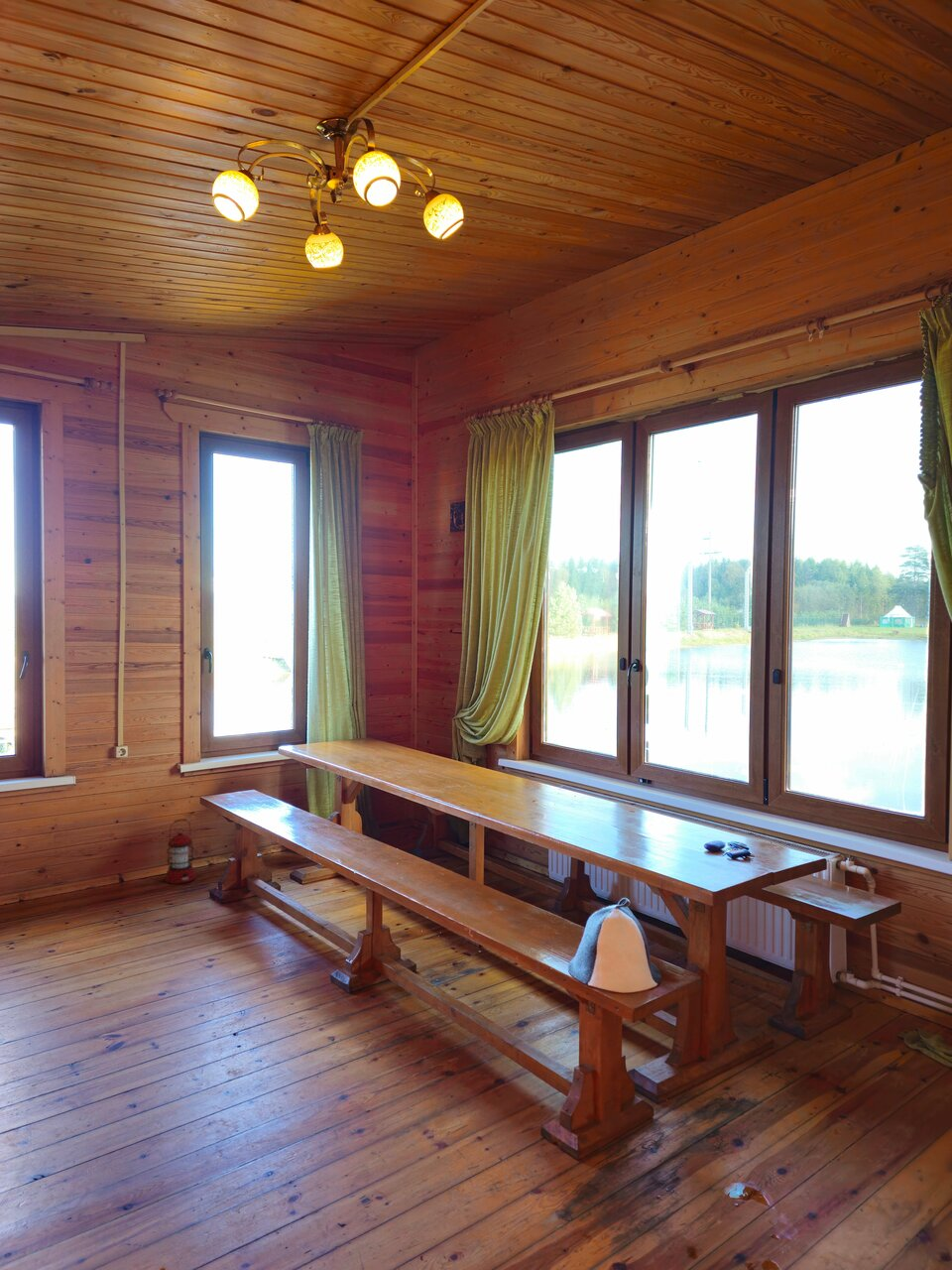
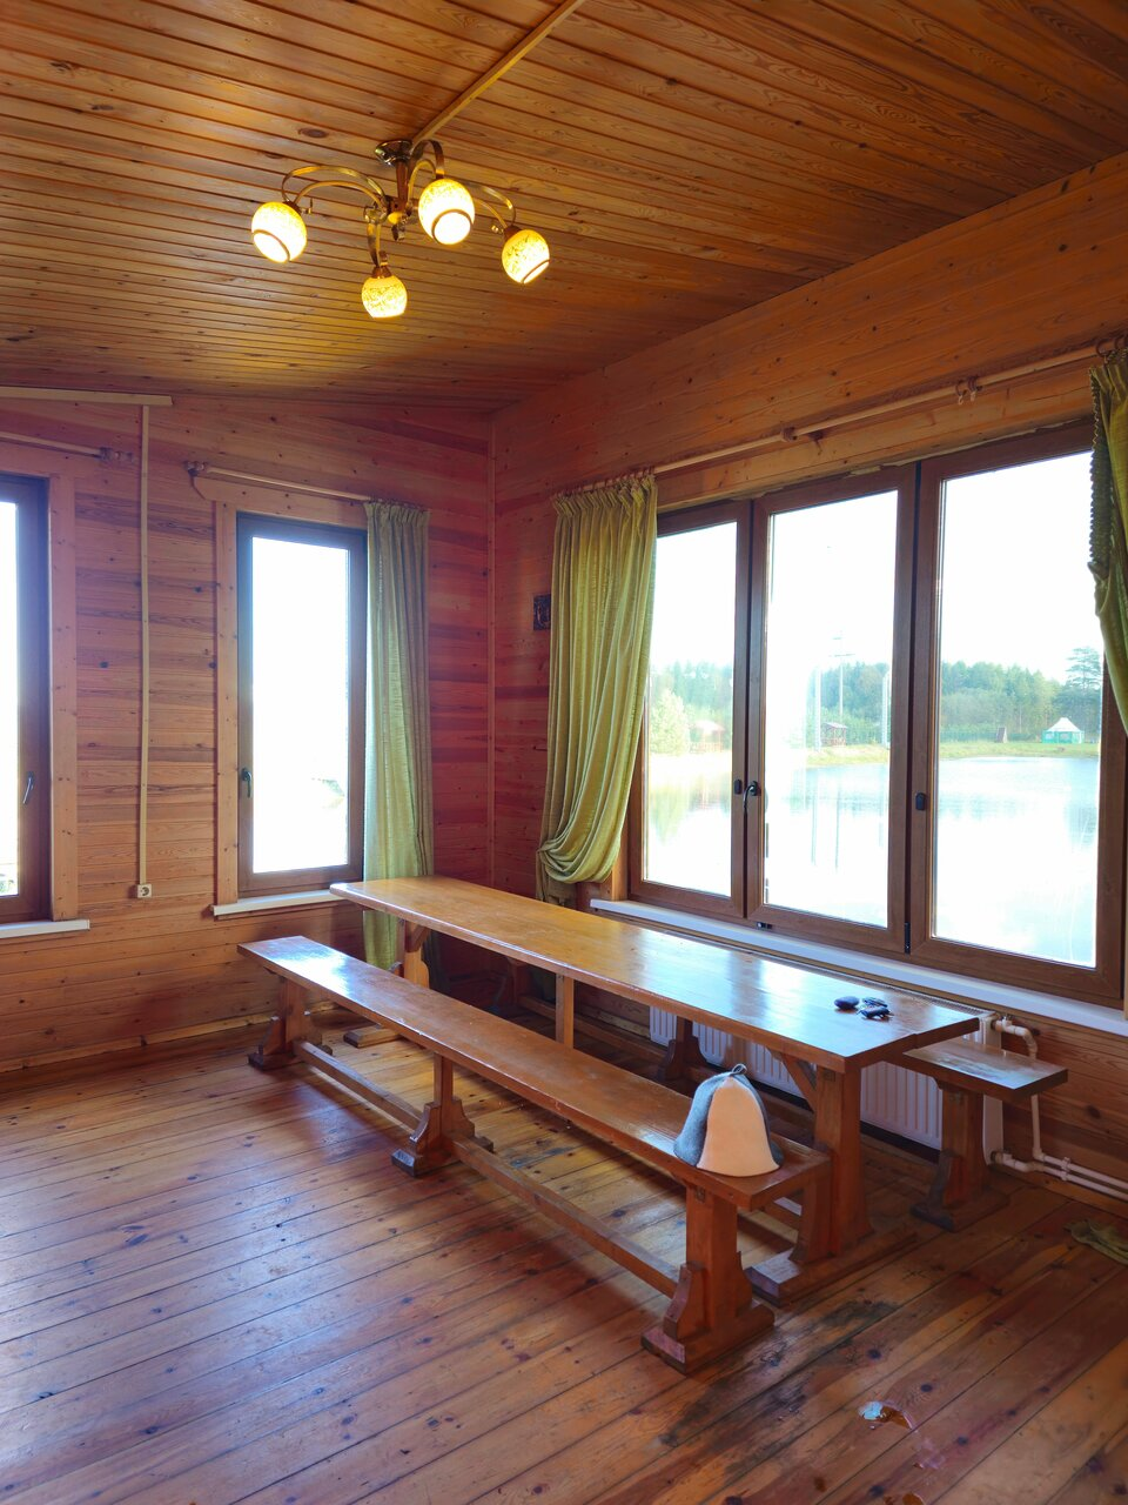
- lantern [164,818,197,885]
